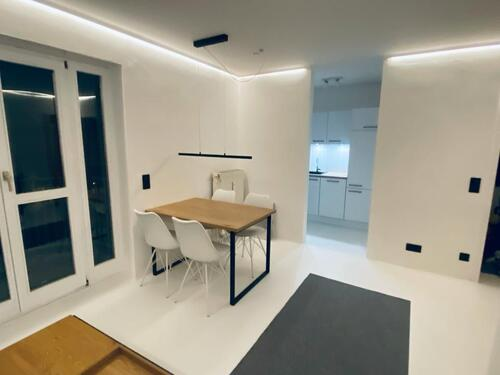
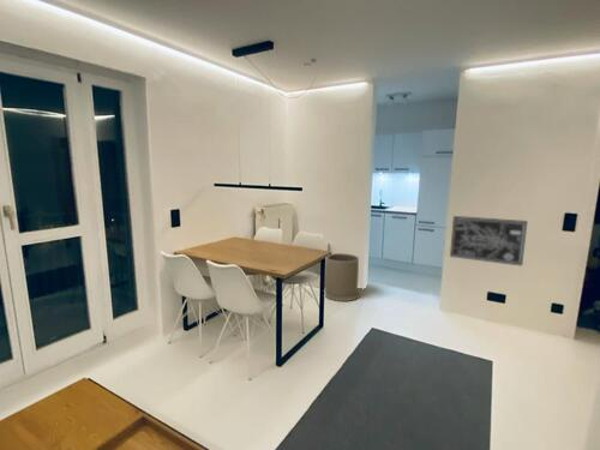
+ wall art [449,215,528,268]
+ trash can [324,252,361,302]
